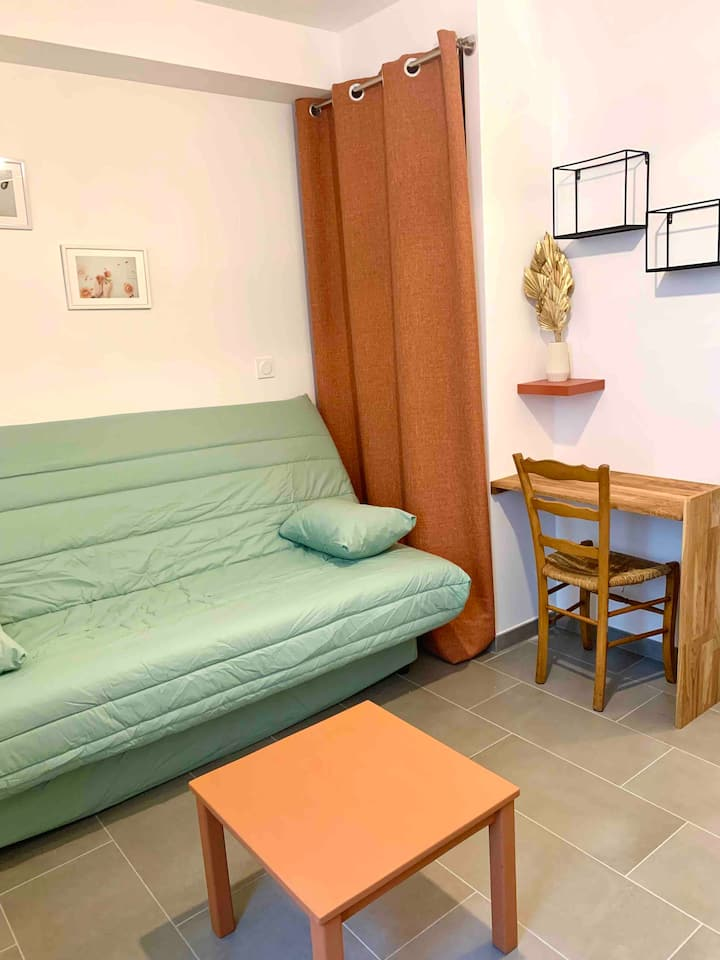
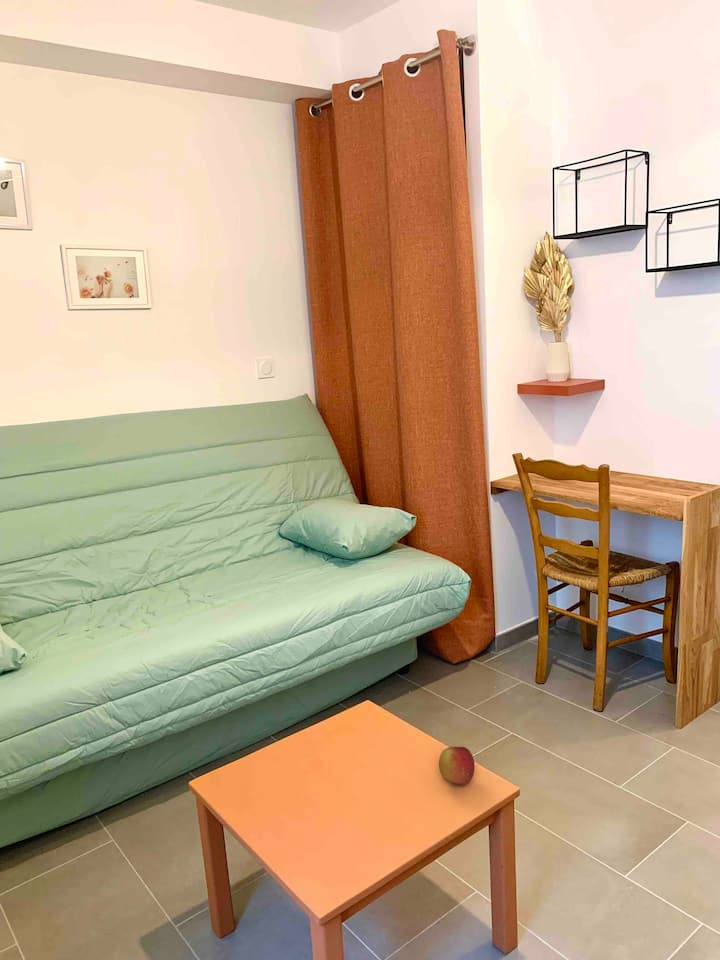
+ apple [438,746,476,786]
